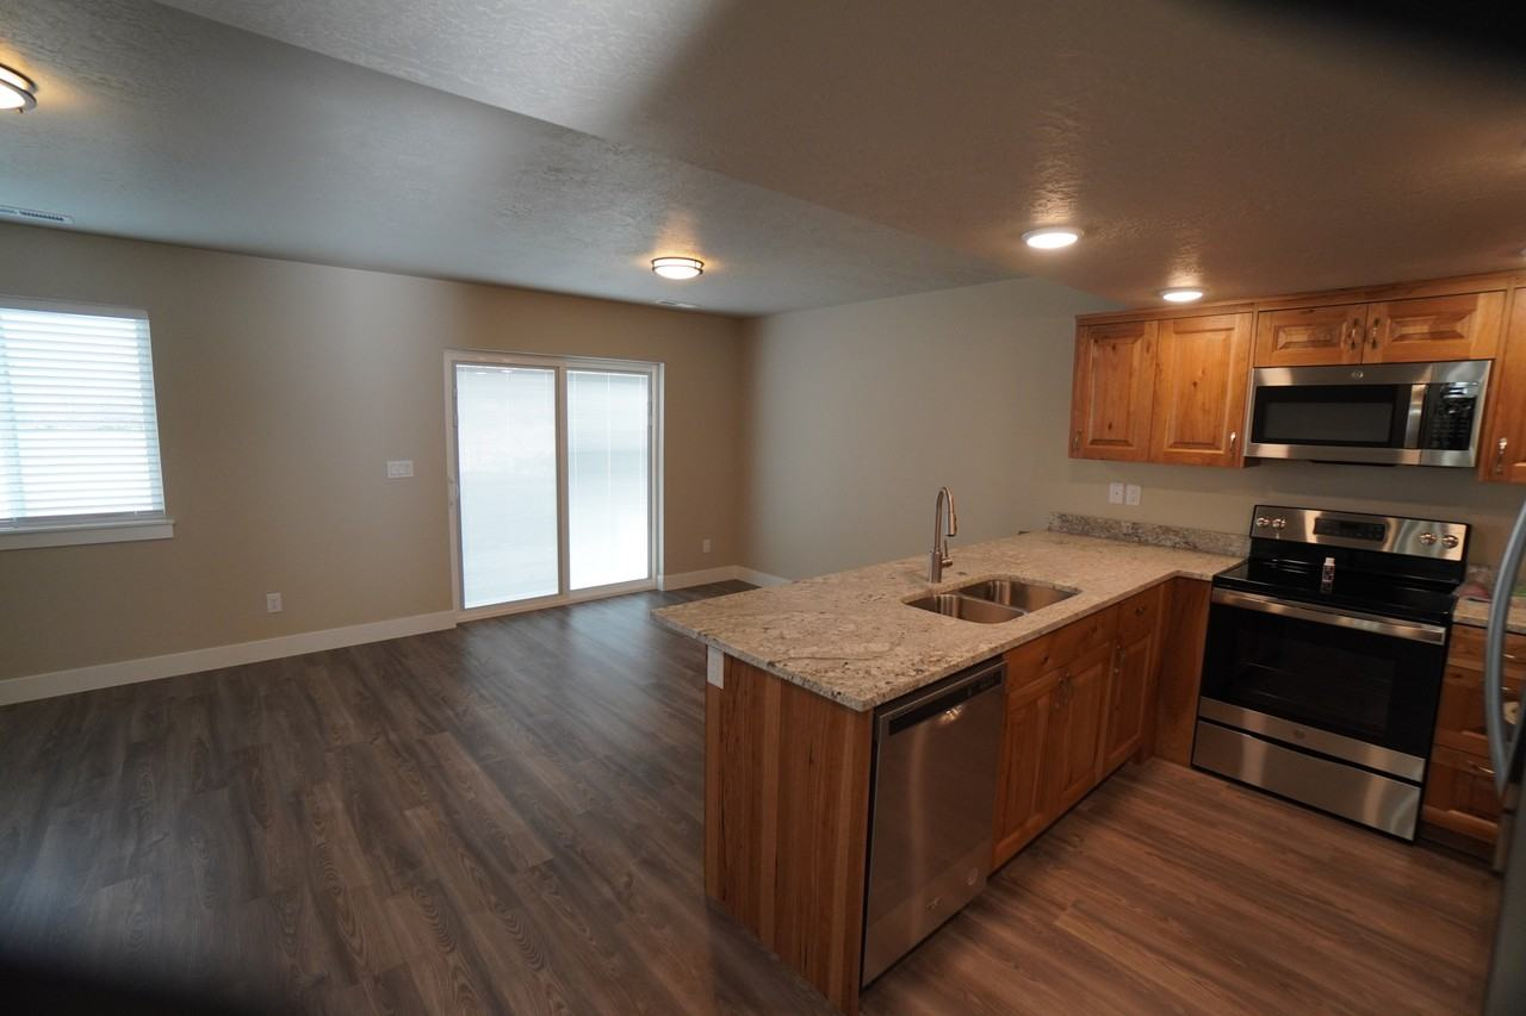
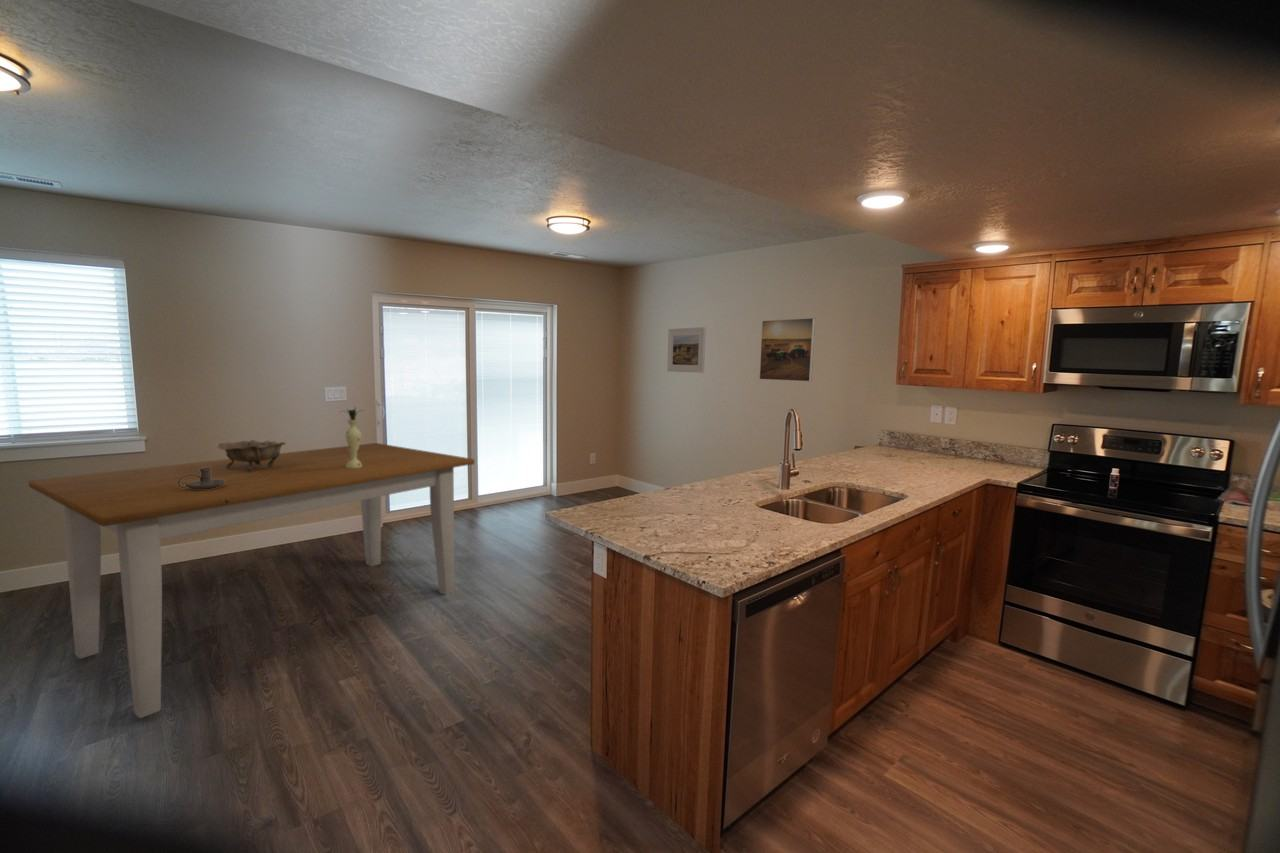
+ candle holder [178,467,225,489]
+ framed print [758,317,816,382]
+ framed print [666,326,707,374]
+ decorative bowl [216,439,287,472]
+ vase [337,406,364,468]
+ table [27,442,475,719]
